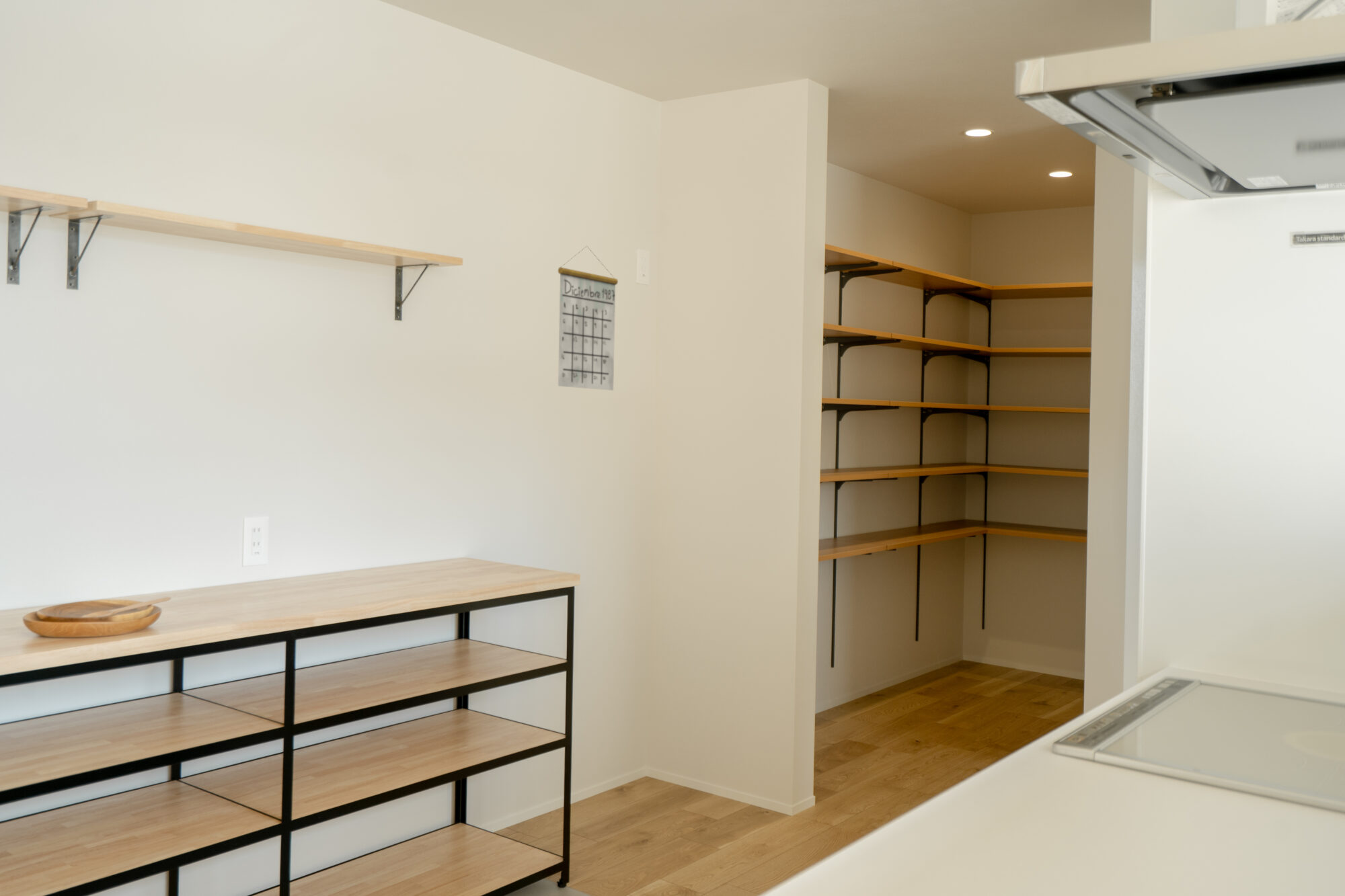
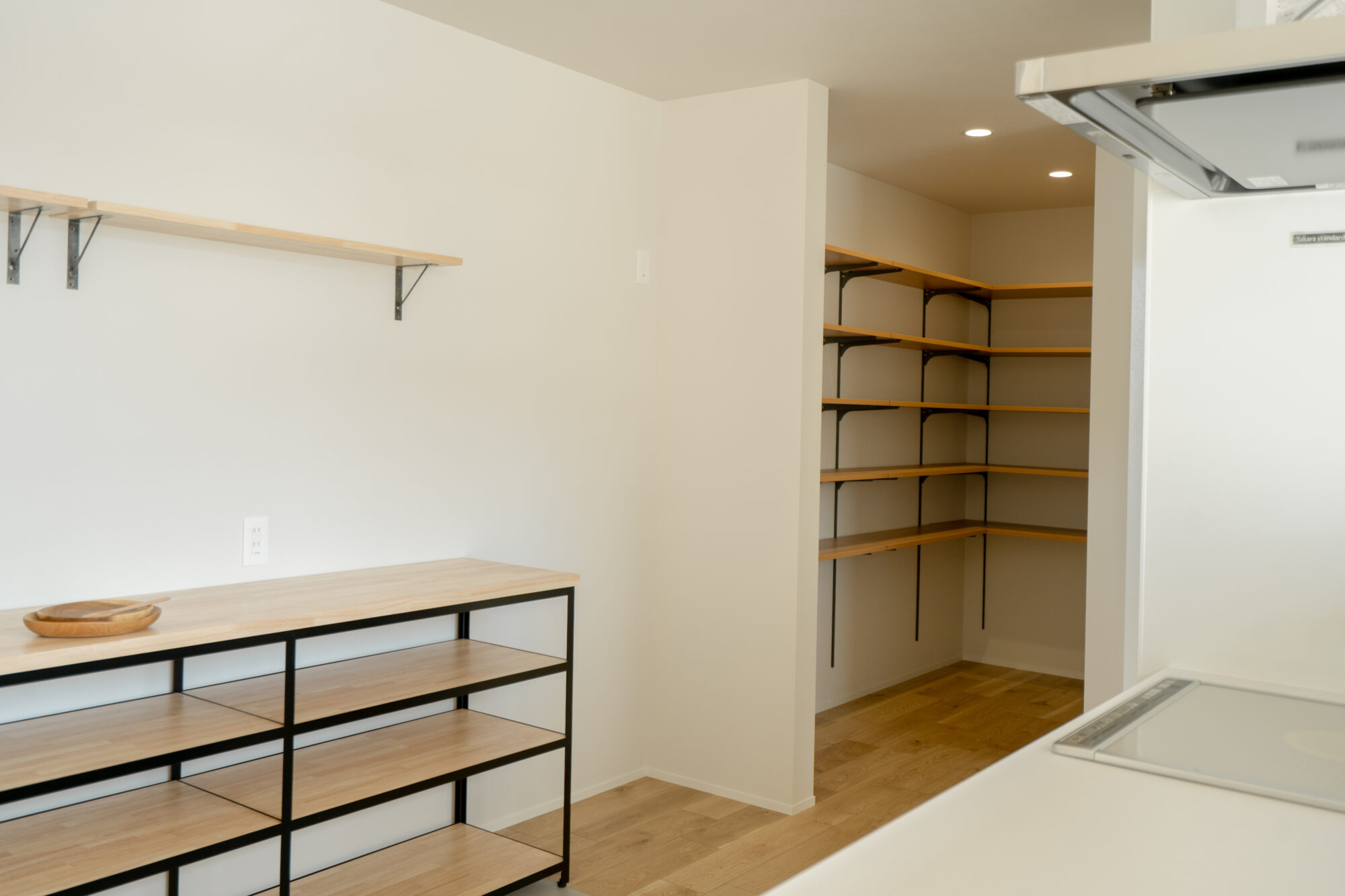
- calendar [558,245,619,391]
